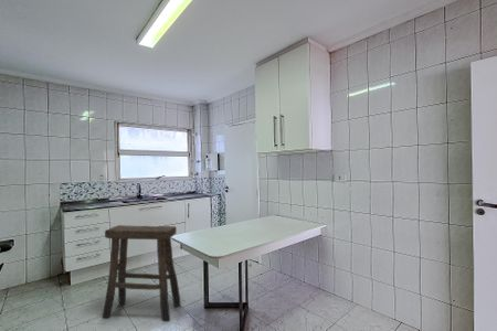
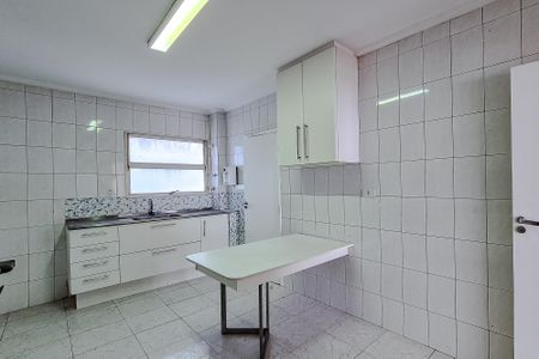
- stool [102,224,181,322]
